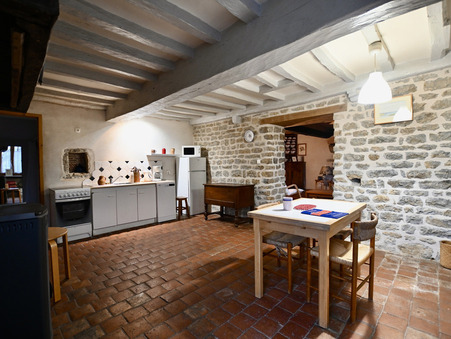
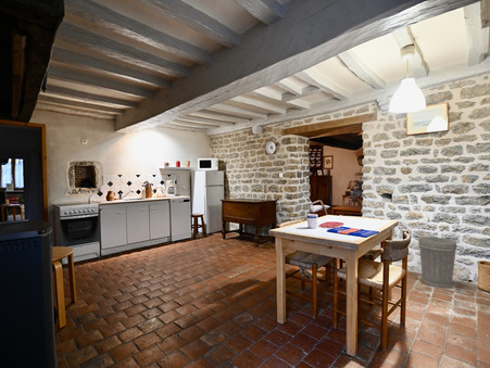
+ trash can [417,236,458,290]
